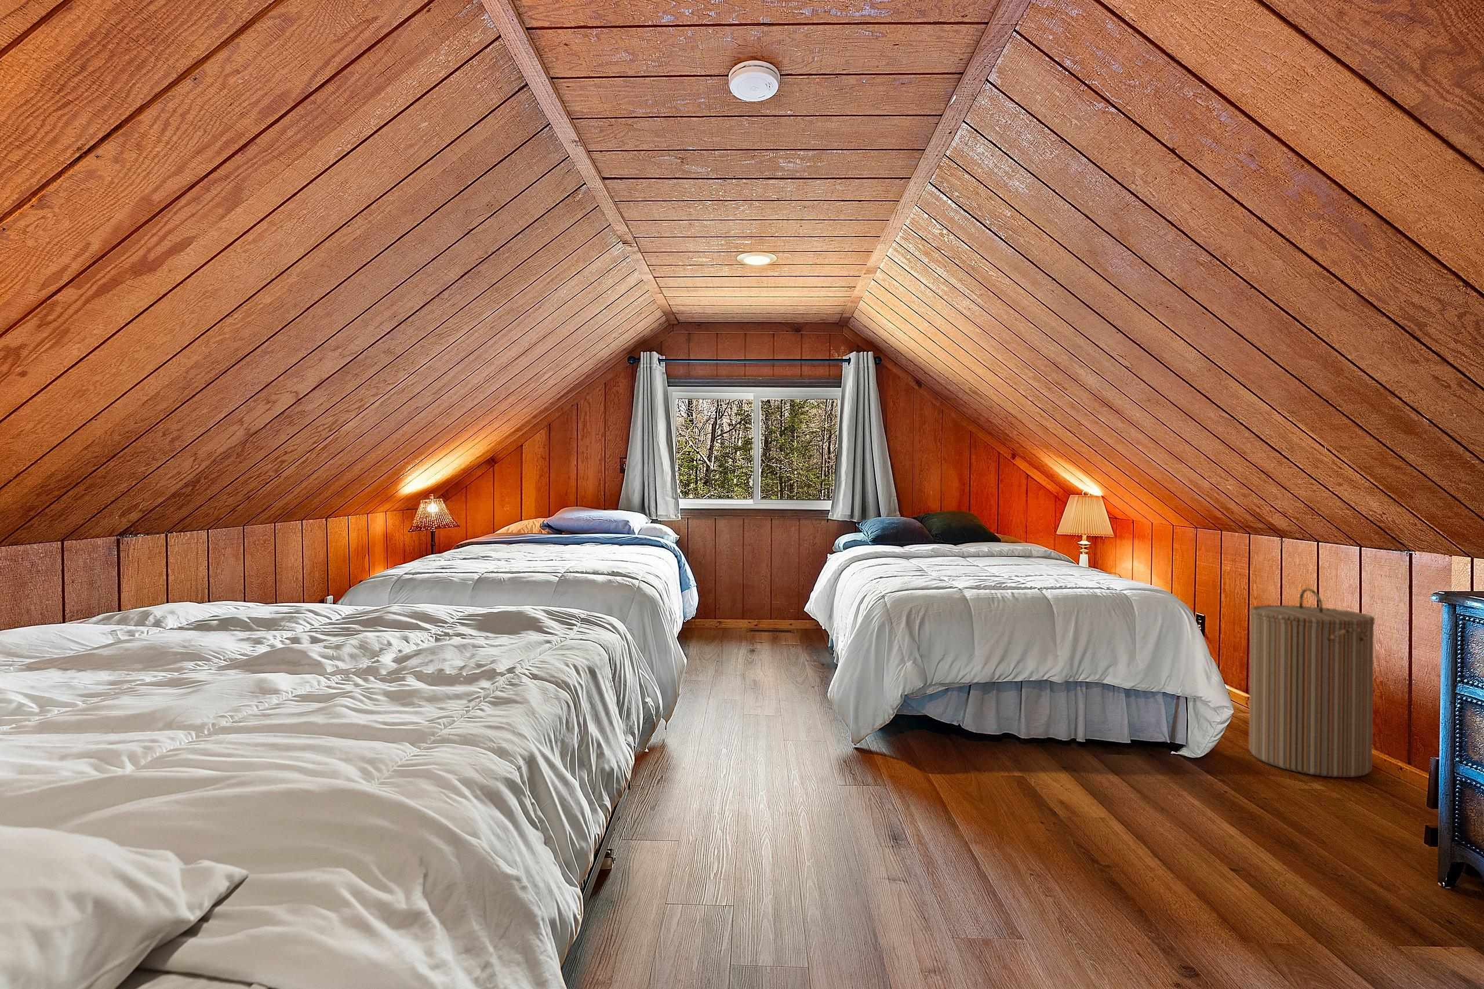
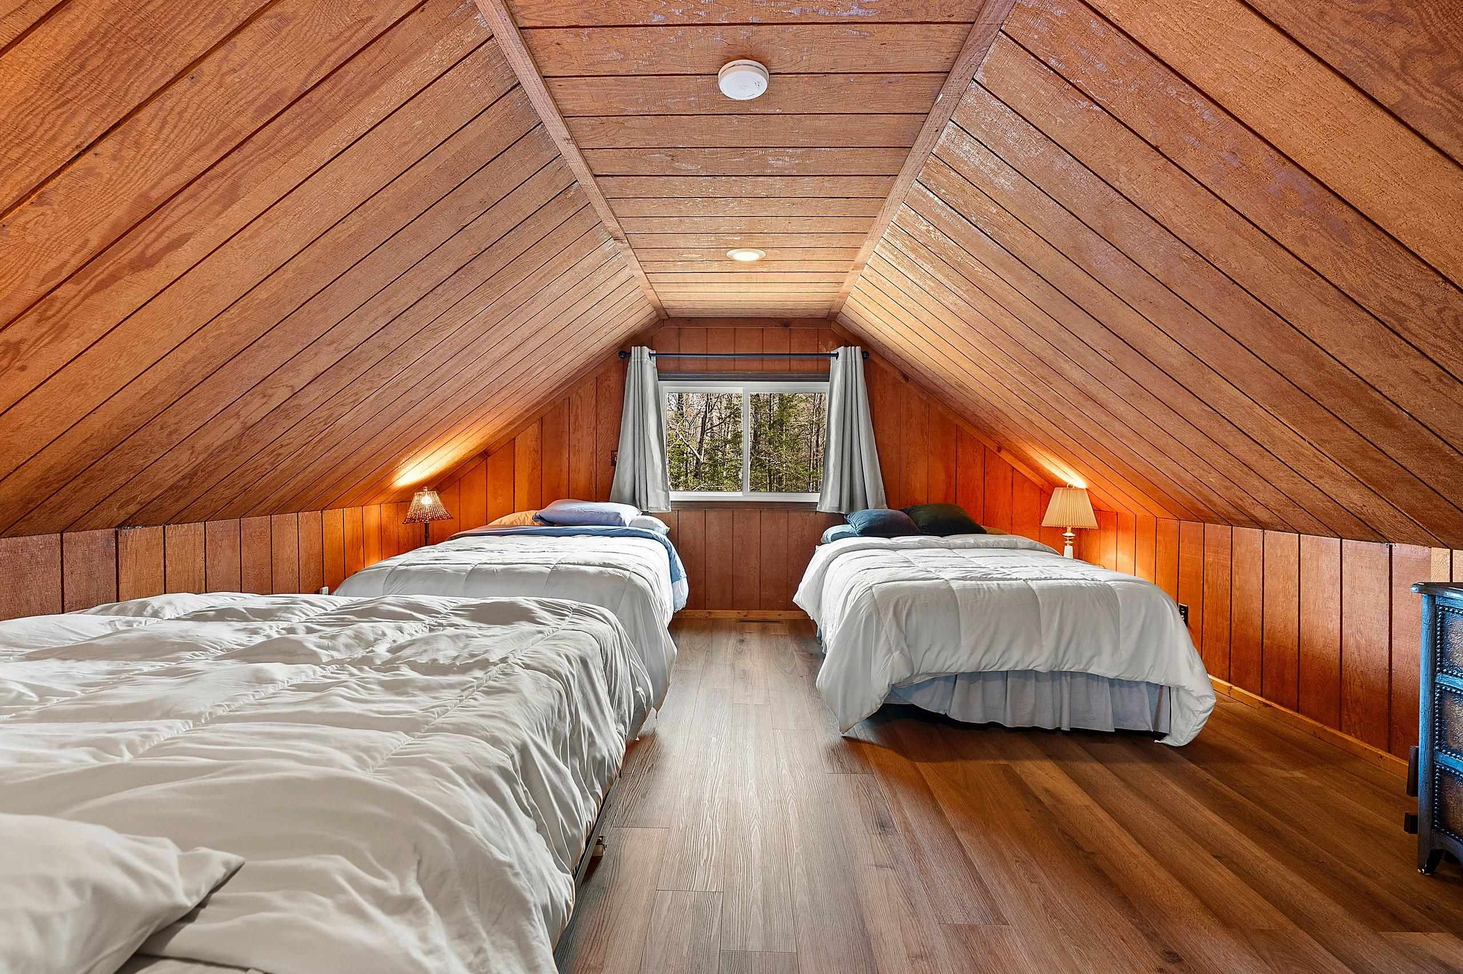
- laundry hamper [1249,587,1376,778]
